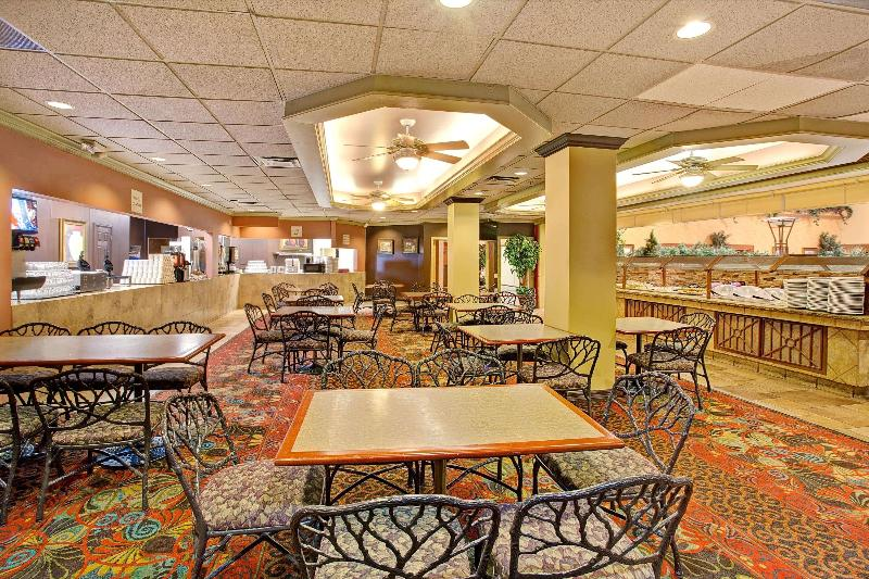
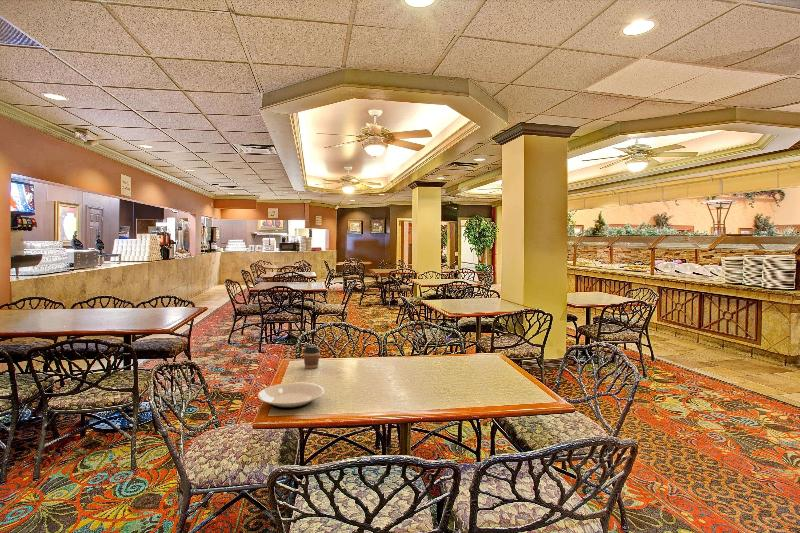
+ coffee cup [302,343,321,370]
+ plate [257,381,325,410]
